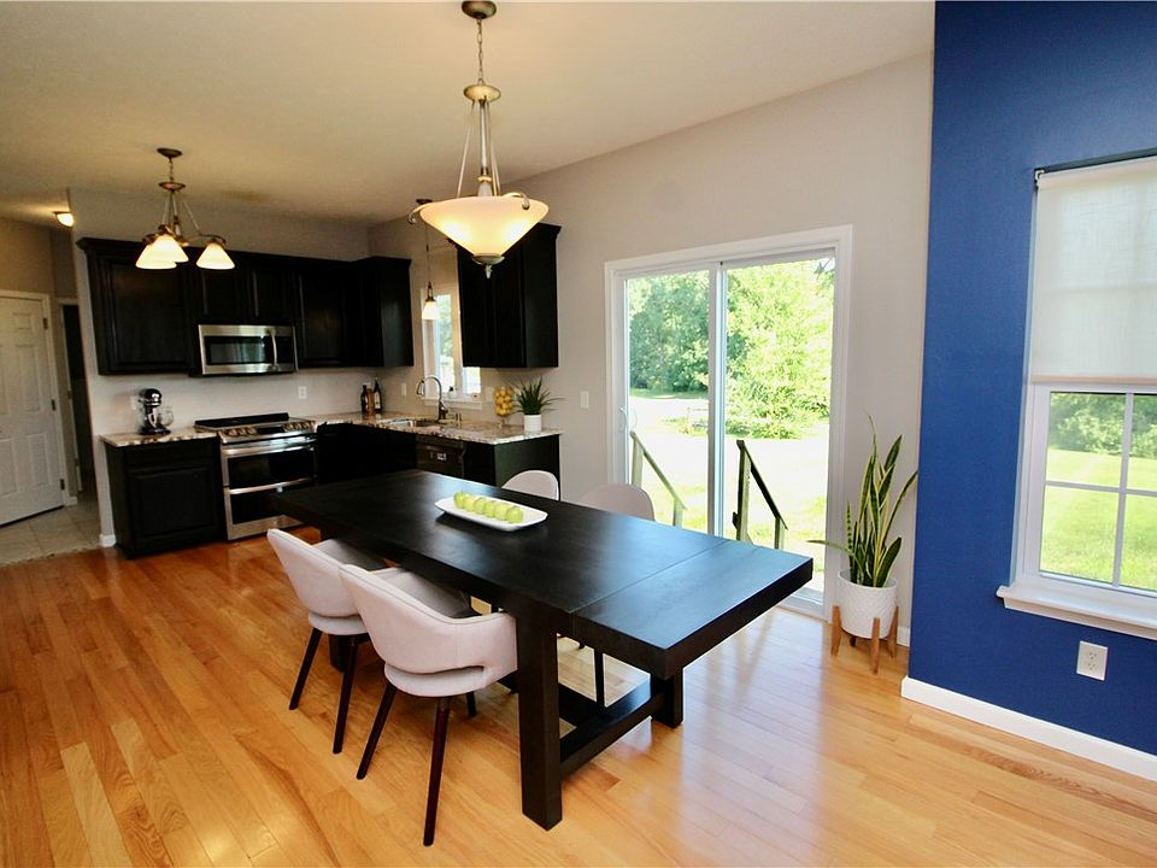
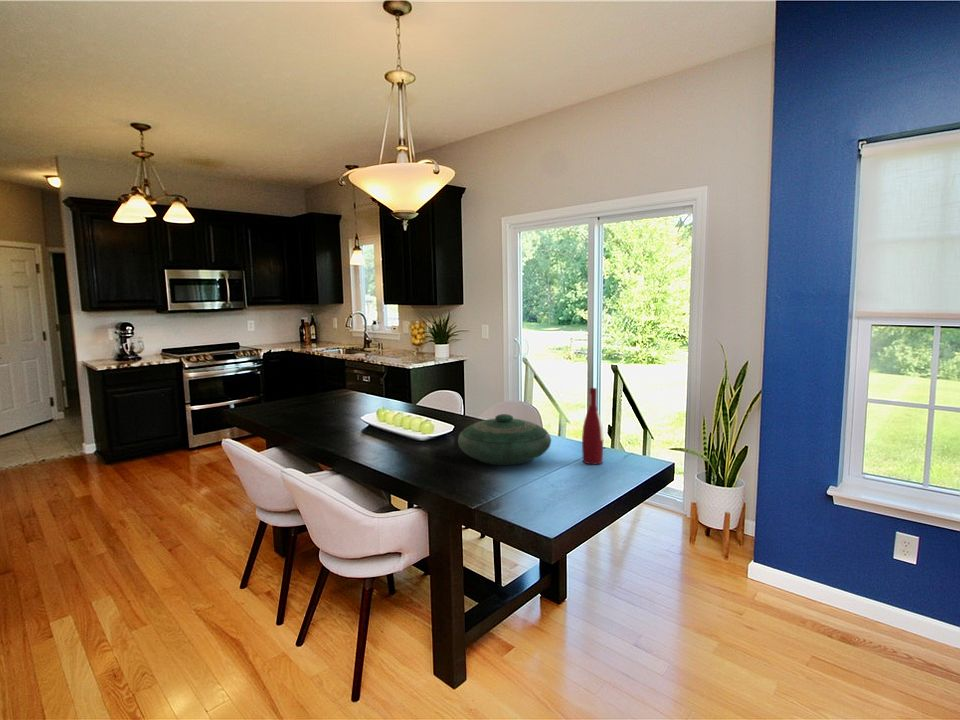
+ alcohol [581,387,604,465]
+ decorative bowl [457,413,552,466]
